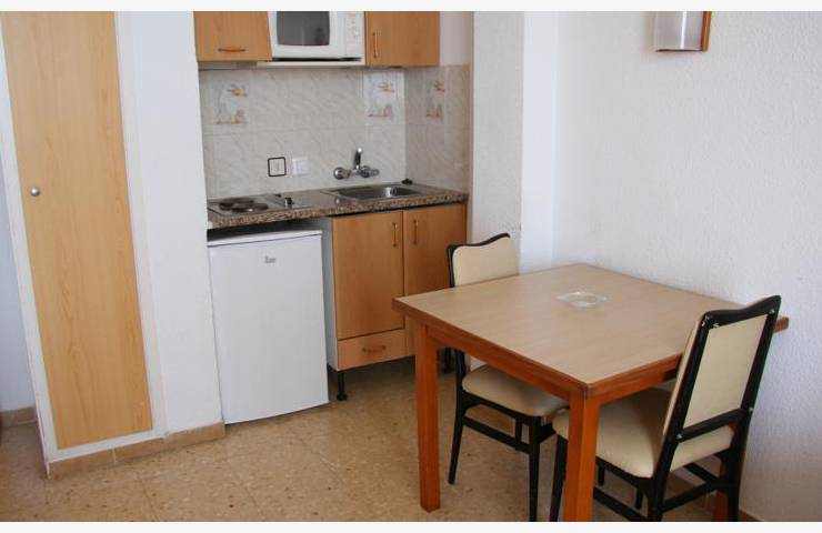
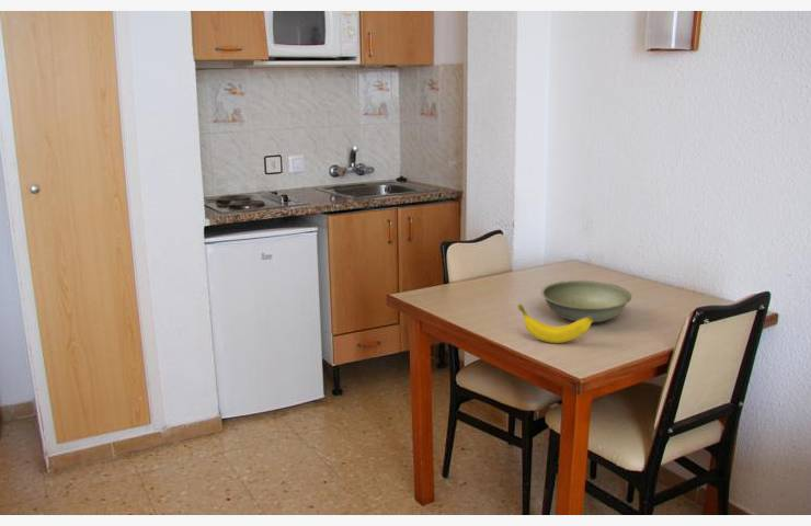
+ bowl [540,279,632,323]
+ banana [517,304,593,344]
